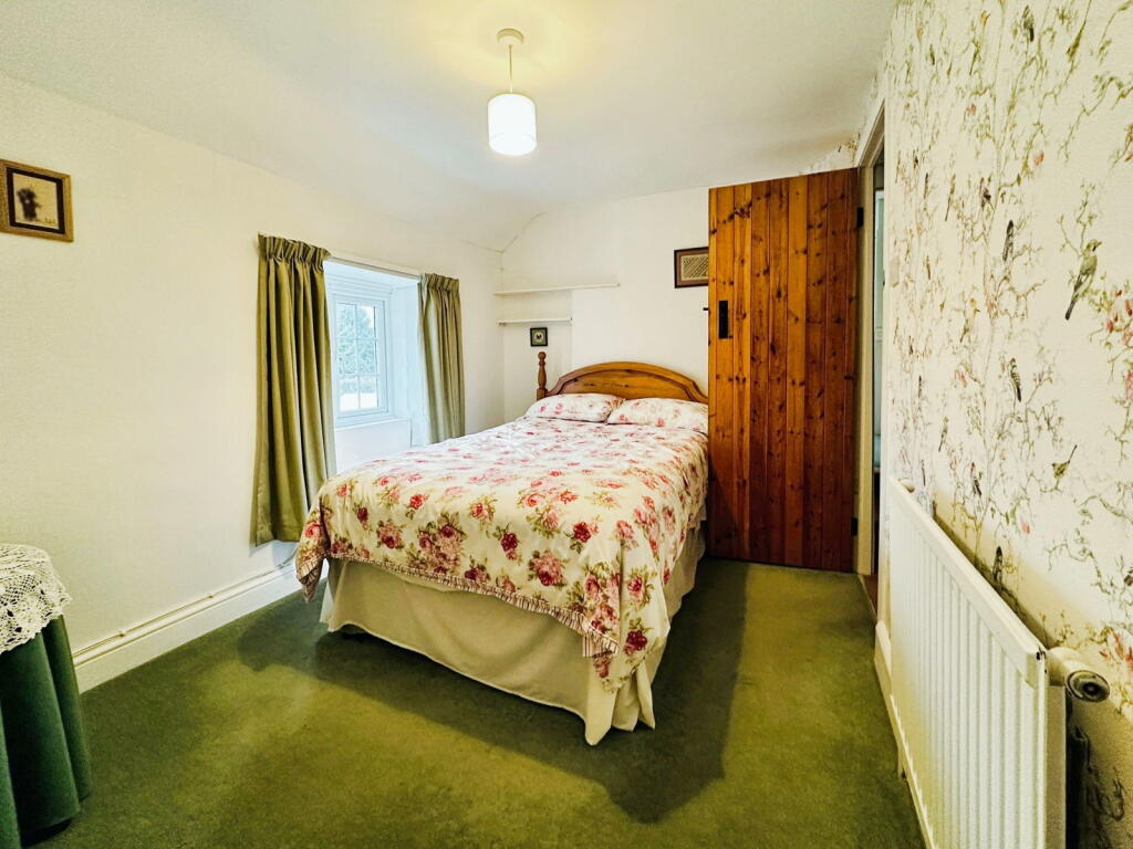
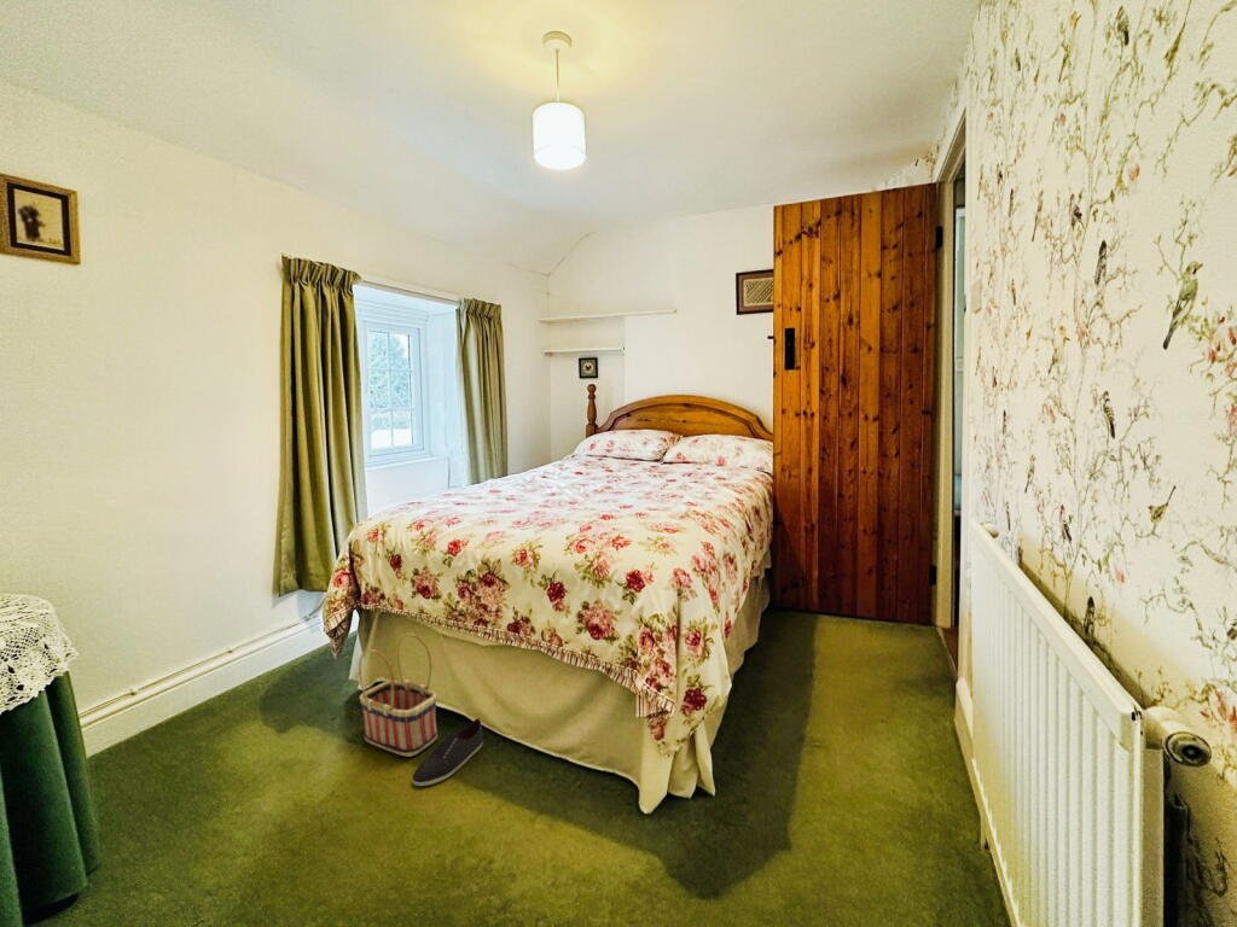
+ shoe [412,718,483,787]
+ basket [358,632,439,758]
